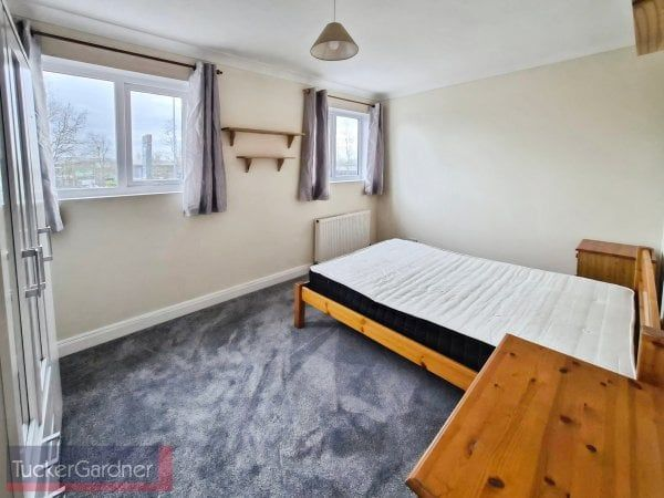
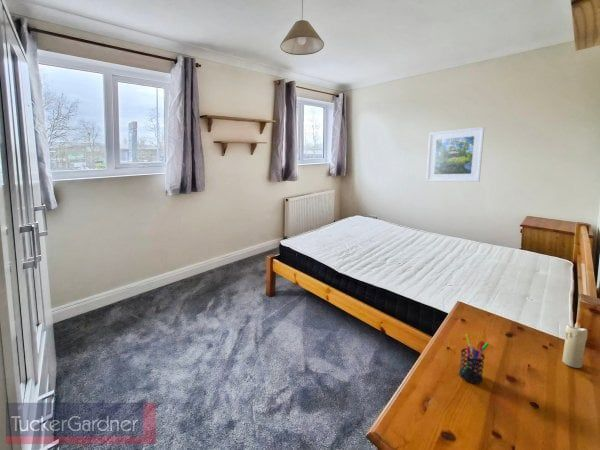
+ candle [561,318,588,369]
+ pen holder [458,333,490,384]
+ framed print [425,126,485,183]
